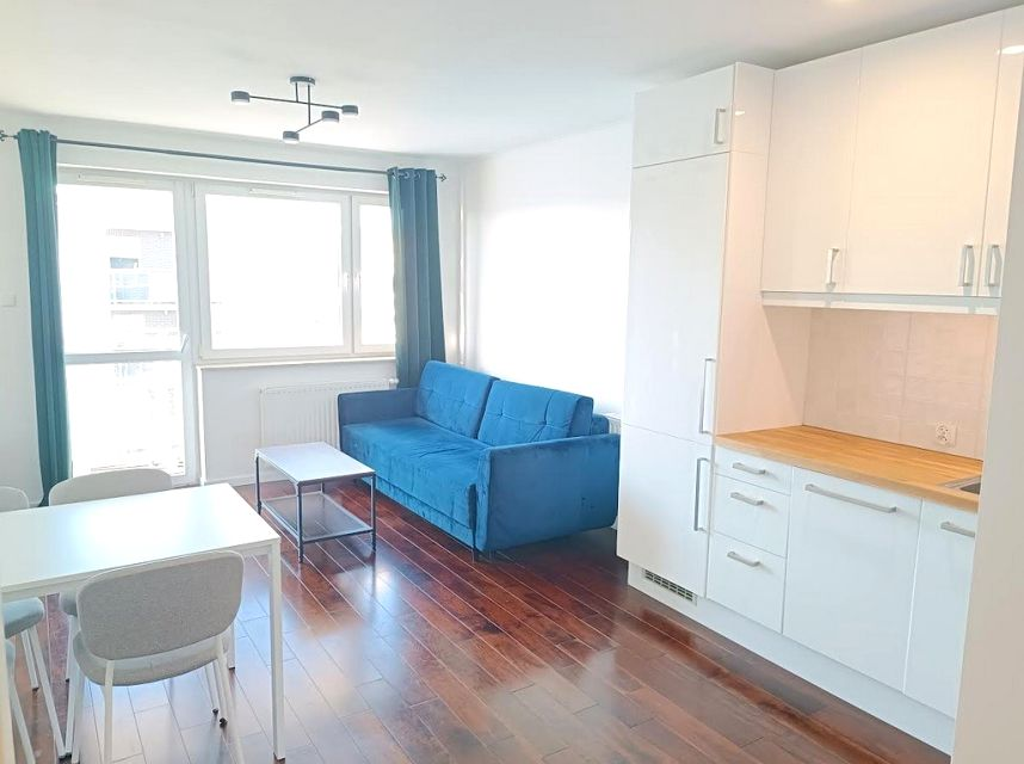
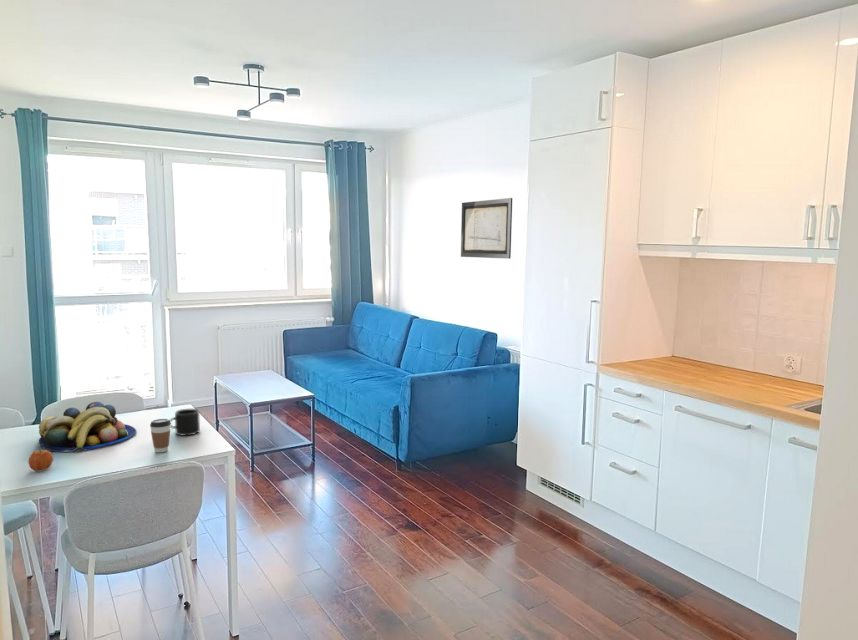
+ mug [169,408,201,437]
+ wall art [460,197,513,260]
+ fruit bowl [38,401,137,453]
+ apple [27,447,54,472]
+ coffee cup [149,418,172,453]
